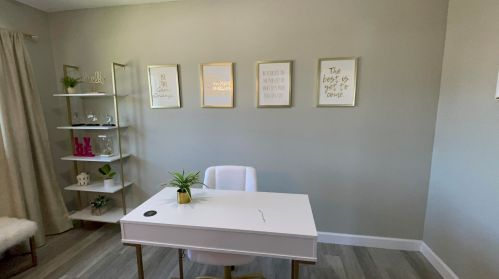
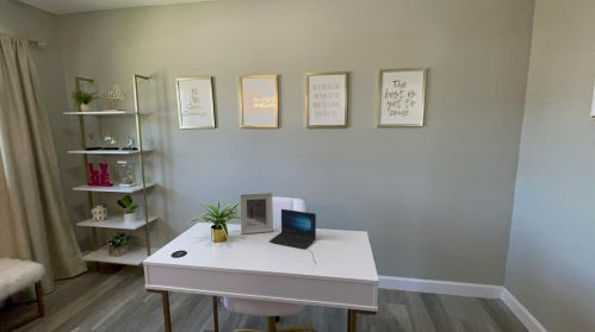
+ picture frame [238,192,274,234]
+ laptop [268,208,317,250]
